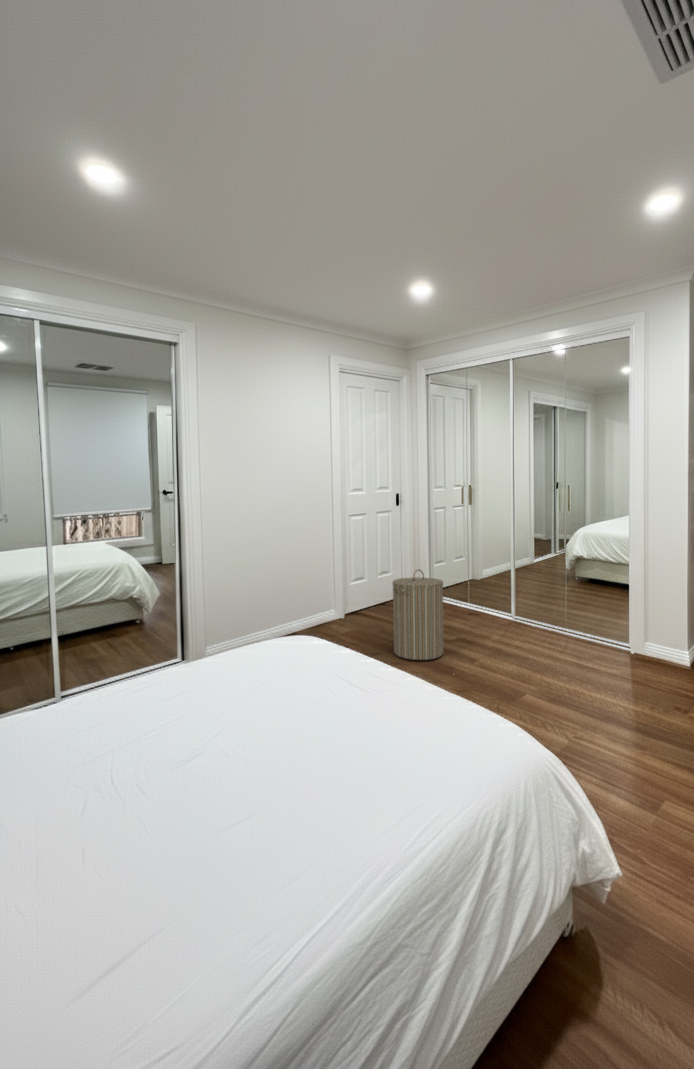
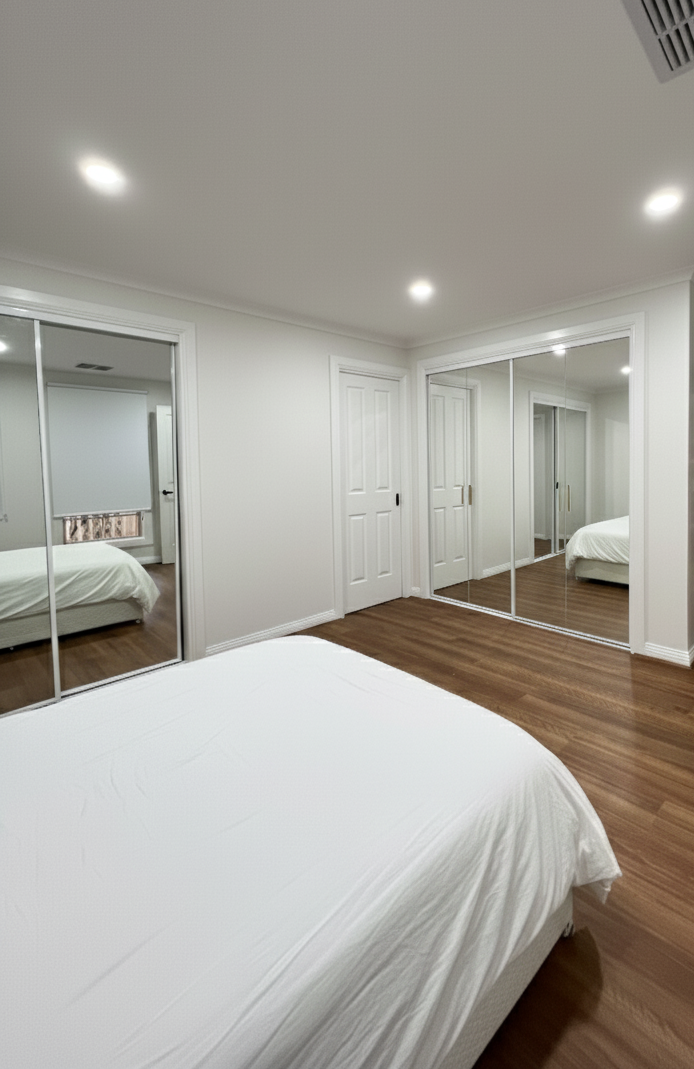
- laundry hamper [391,568,444,661]
